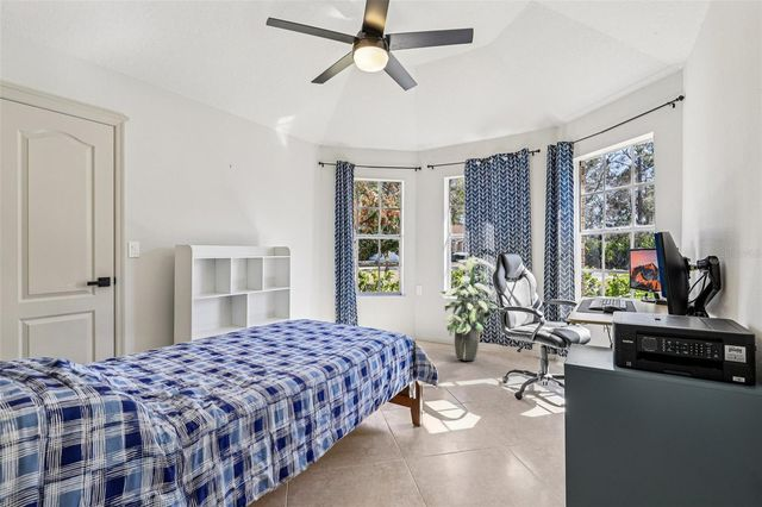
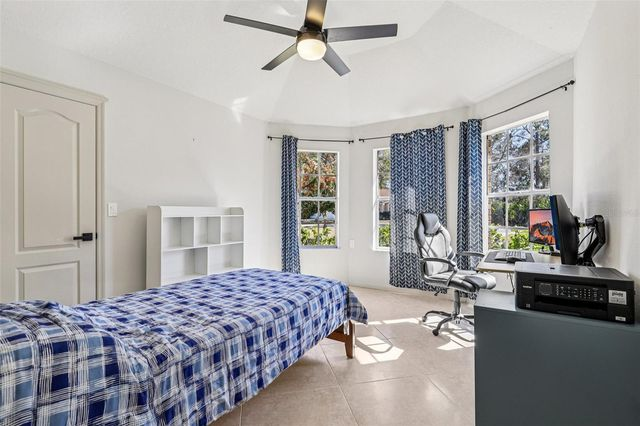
- indoor plant [439,251,499,362]
